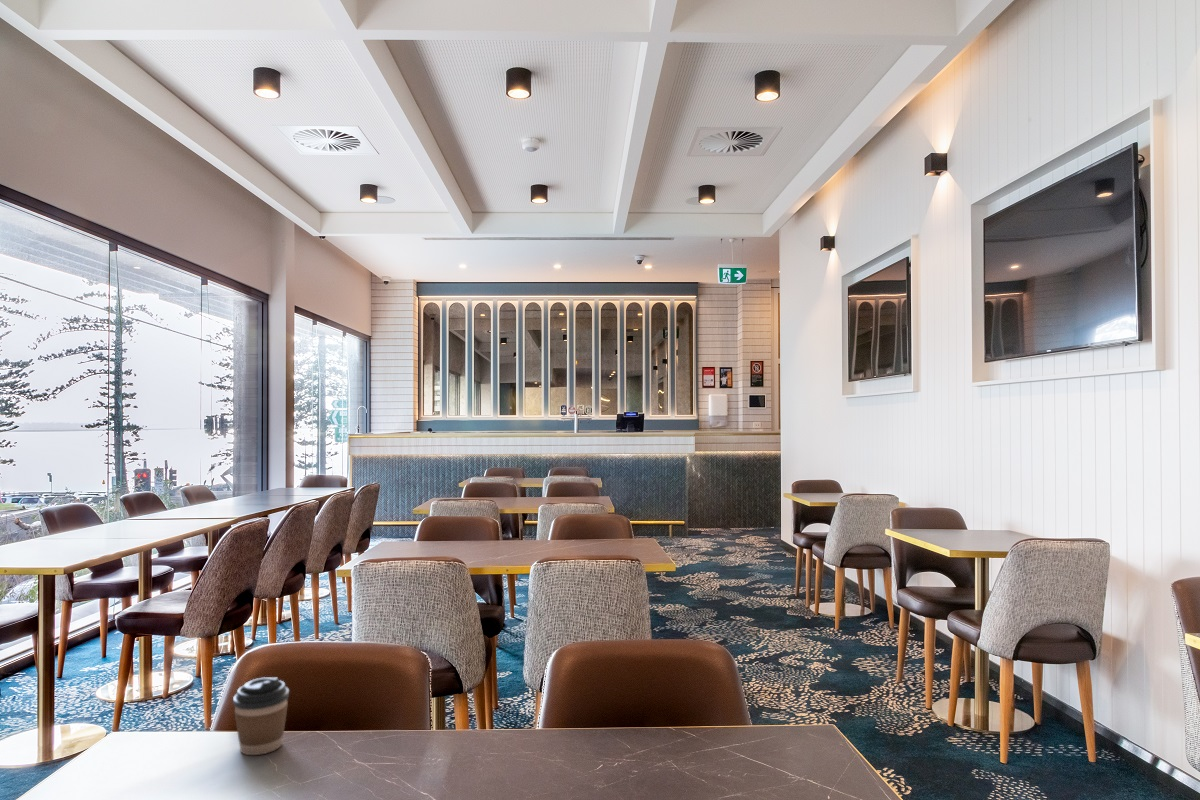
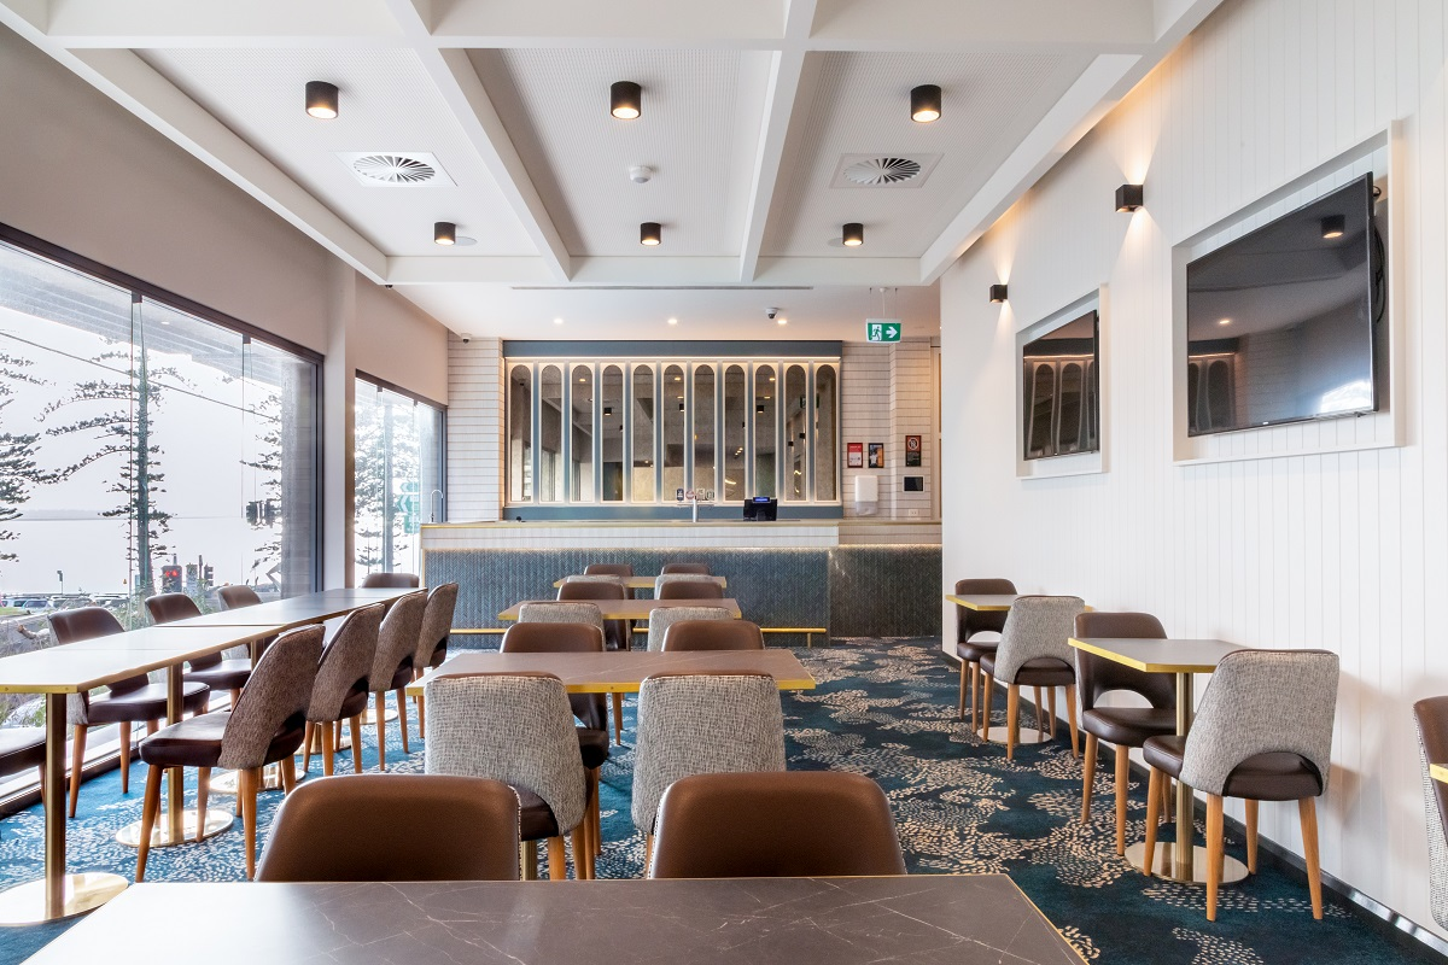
- coffee cup [232,676,290,756]
